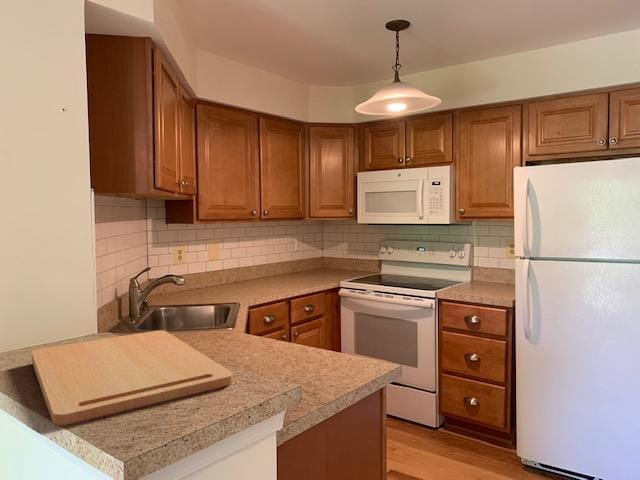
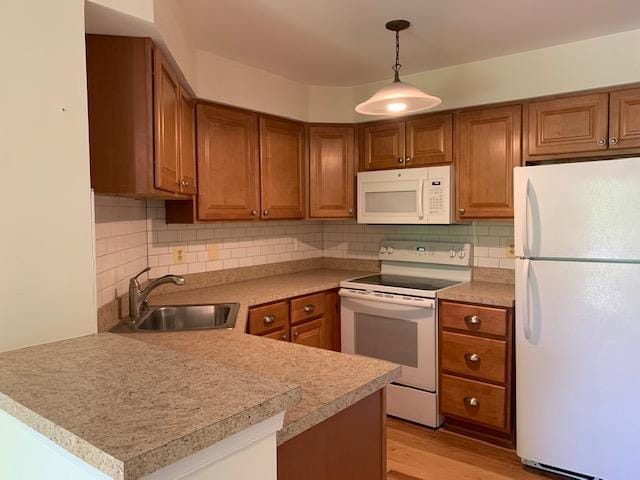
- cutting board [30,330,234,426]
